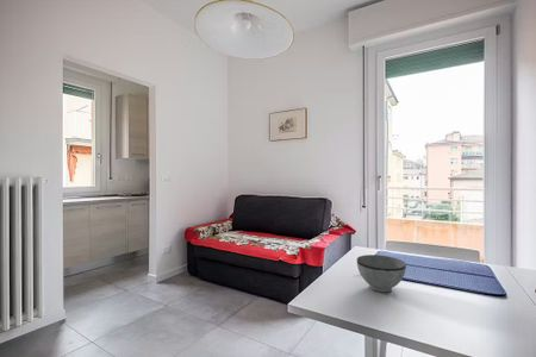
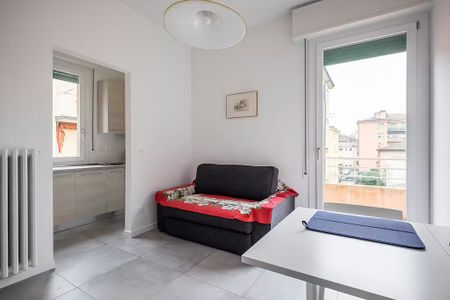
- bowl [356,253,407,293]
